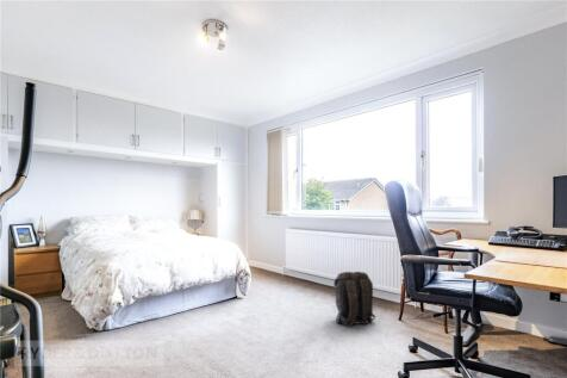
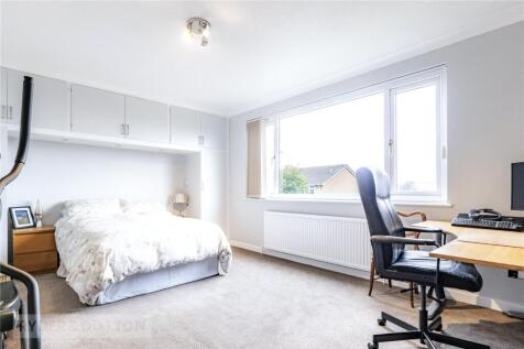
- backpack [332,271,376,328]
